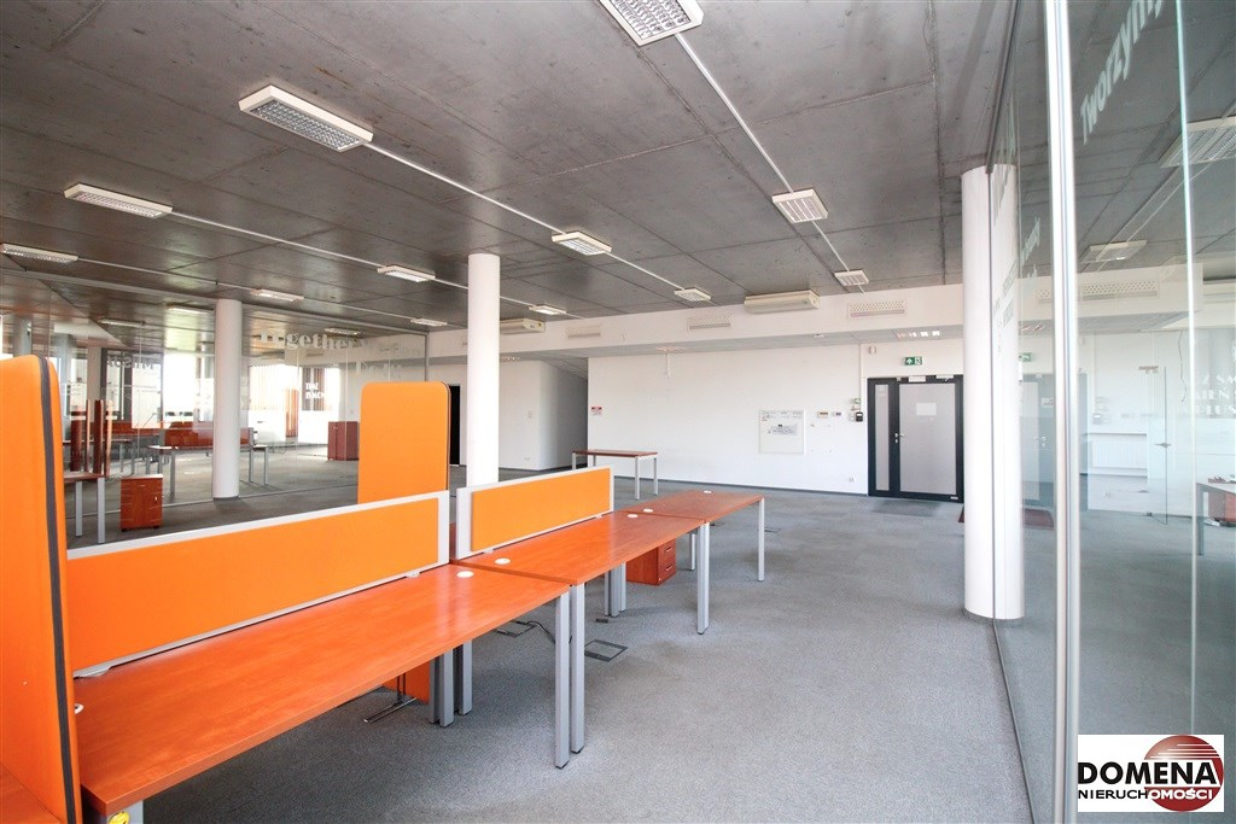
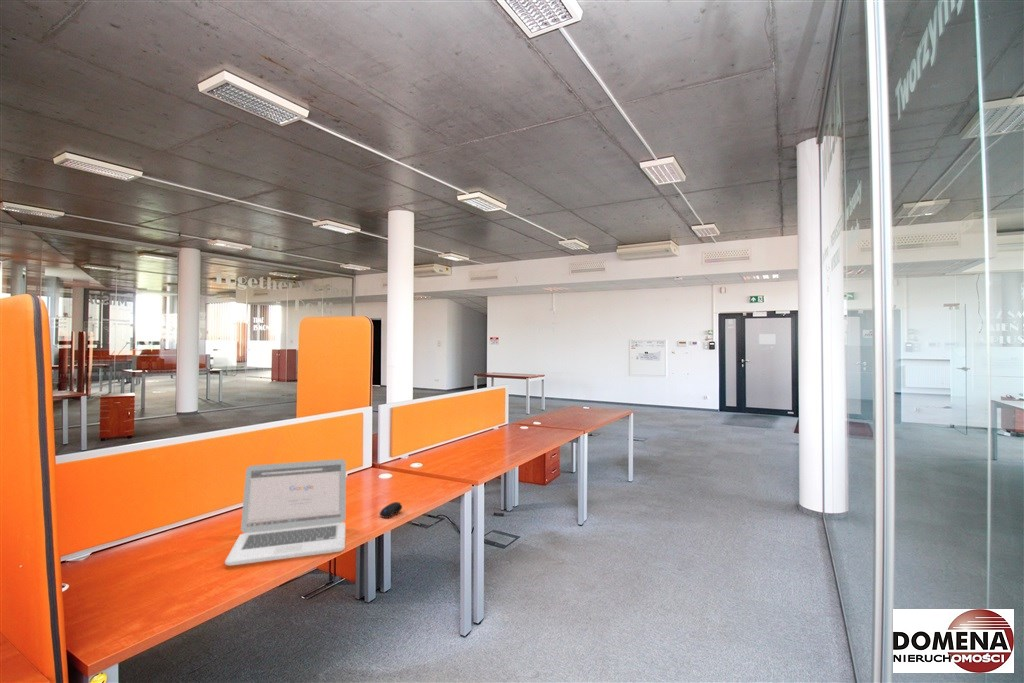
+ computer mouse [379,501,403,519]
+ laptop [224,458,347,566]
